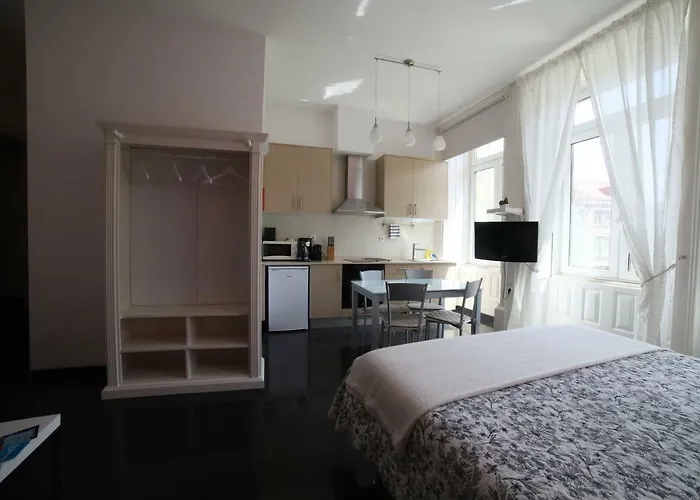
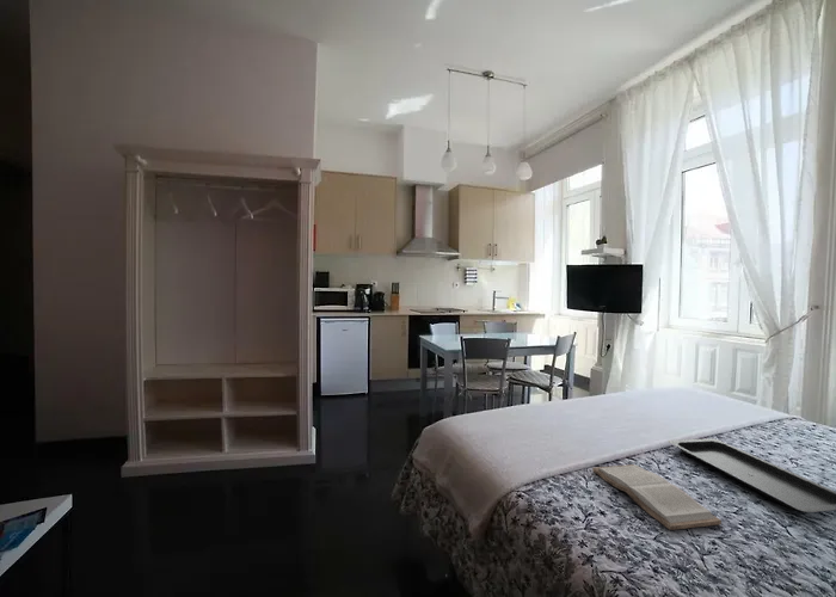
+ book [591,463,723,531]
+ serving tray [666,437,836,513]
